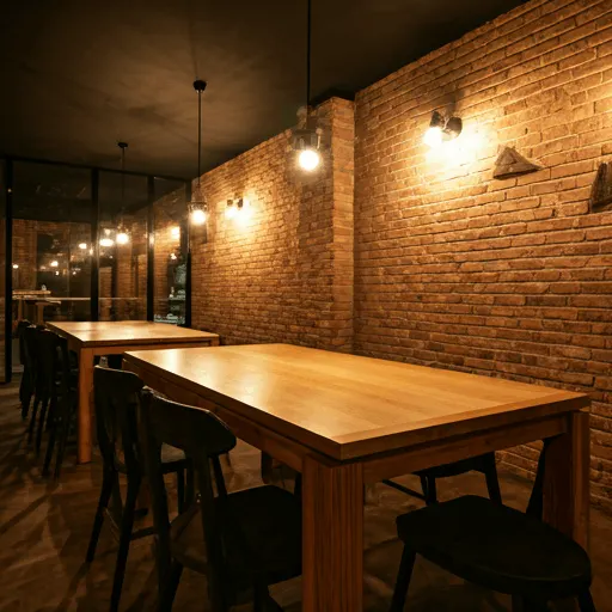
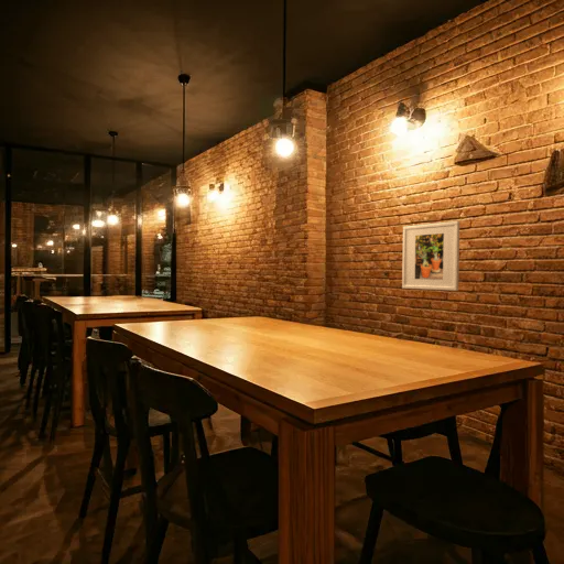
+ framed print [401,220,460,292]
